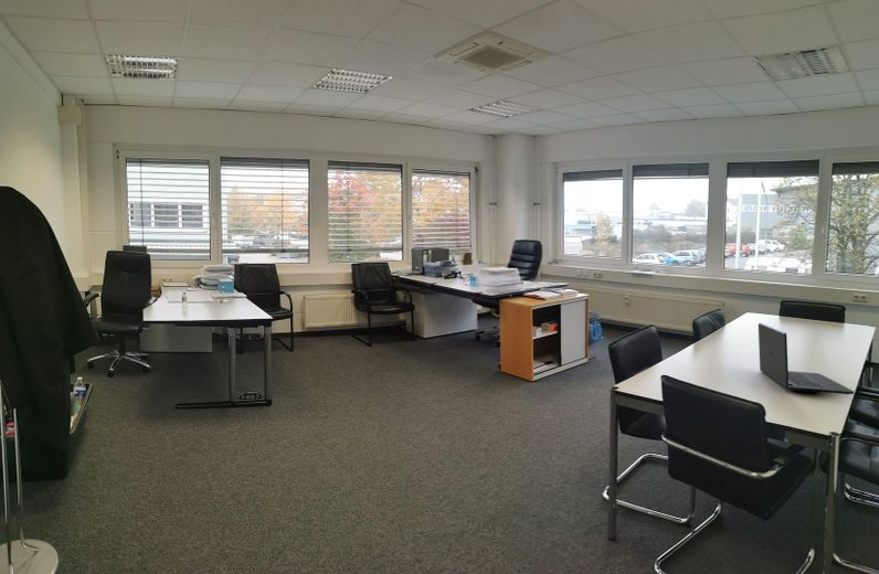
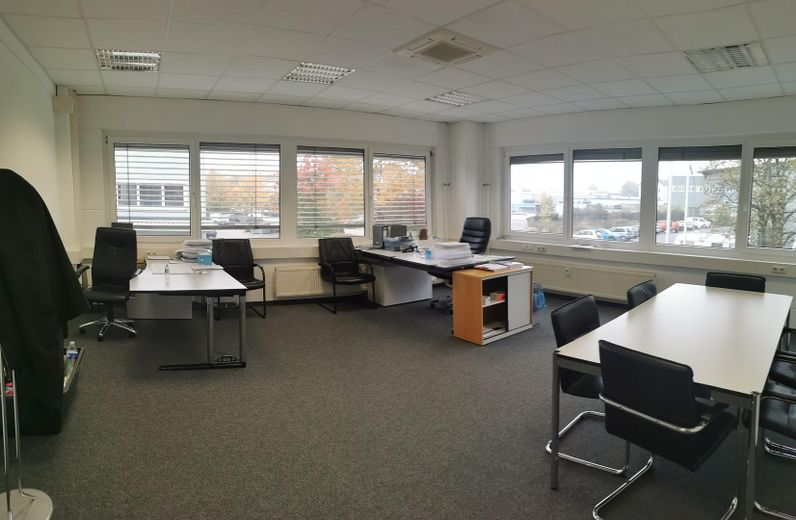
- laptop [758,321,855,395]
